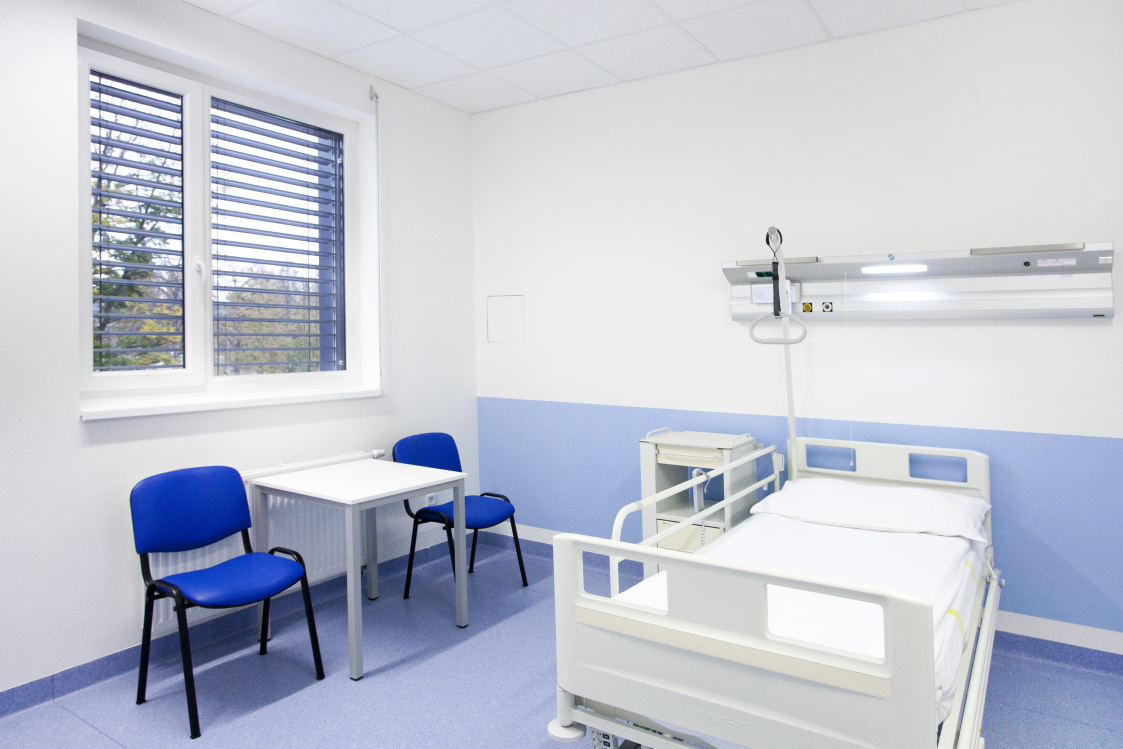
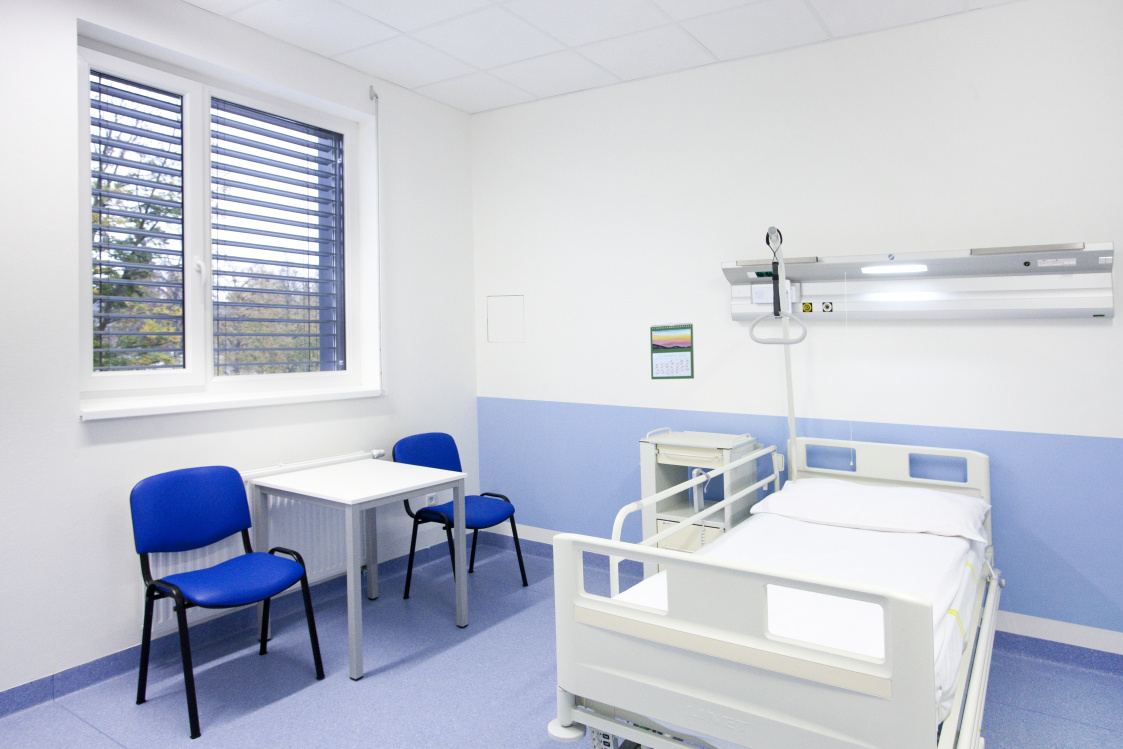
+ calendar [649,322,695,380]
